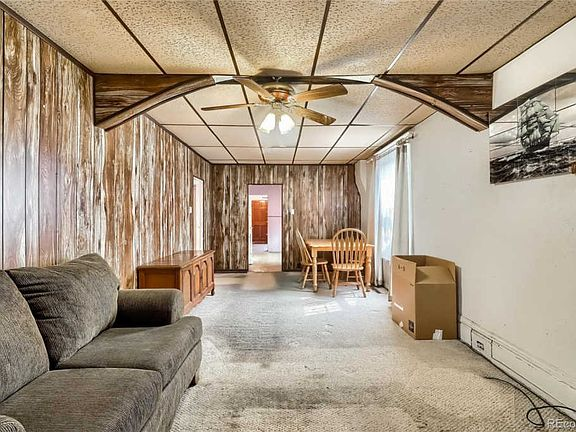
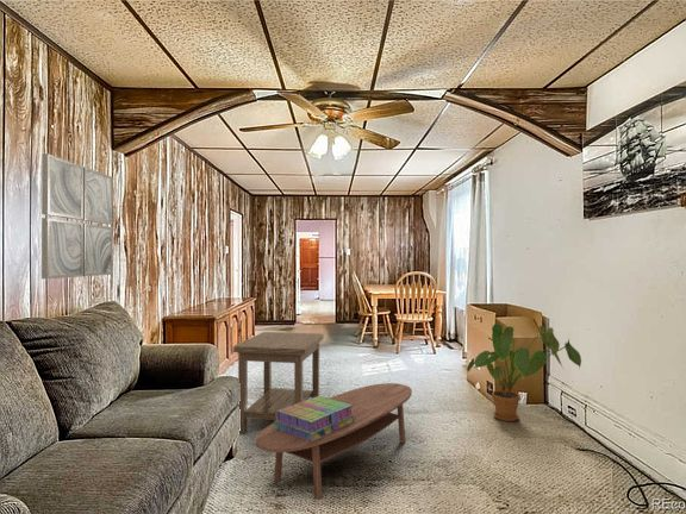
+ coffee table [255,382,413,501]
+ house plant [466,322,582,422]
+ side table [232,331,324,435]
+ wall art [40,152,114,280]
+ stack of books [273,395,355,443]
